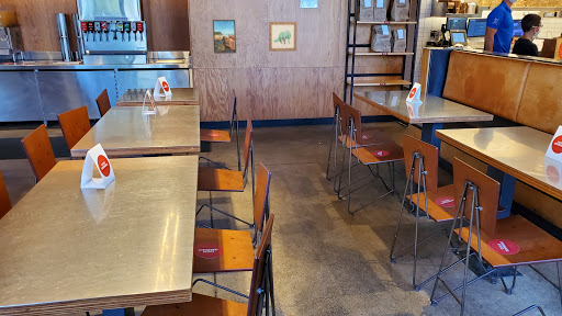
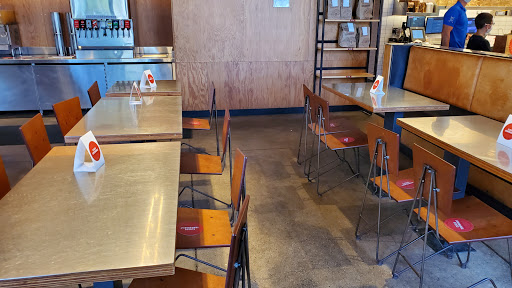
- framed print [212,19,237,55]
- wall art [268,21,297,53]
